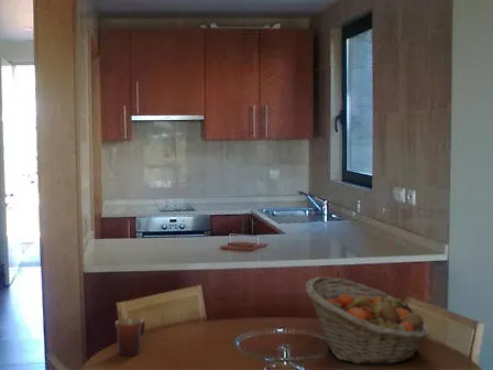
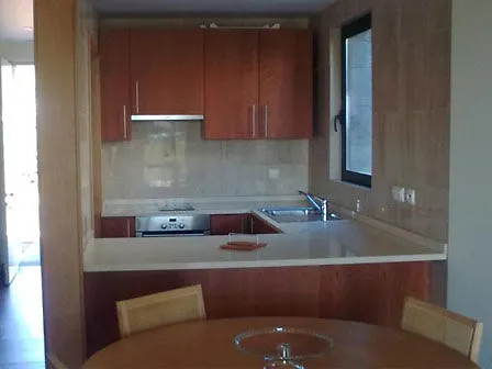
- fruit basket [305,275,430,366]
- mug [114,317,146,357]
